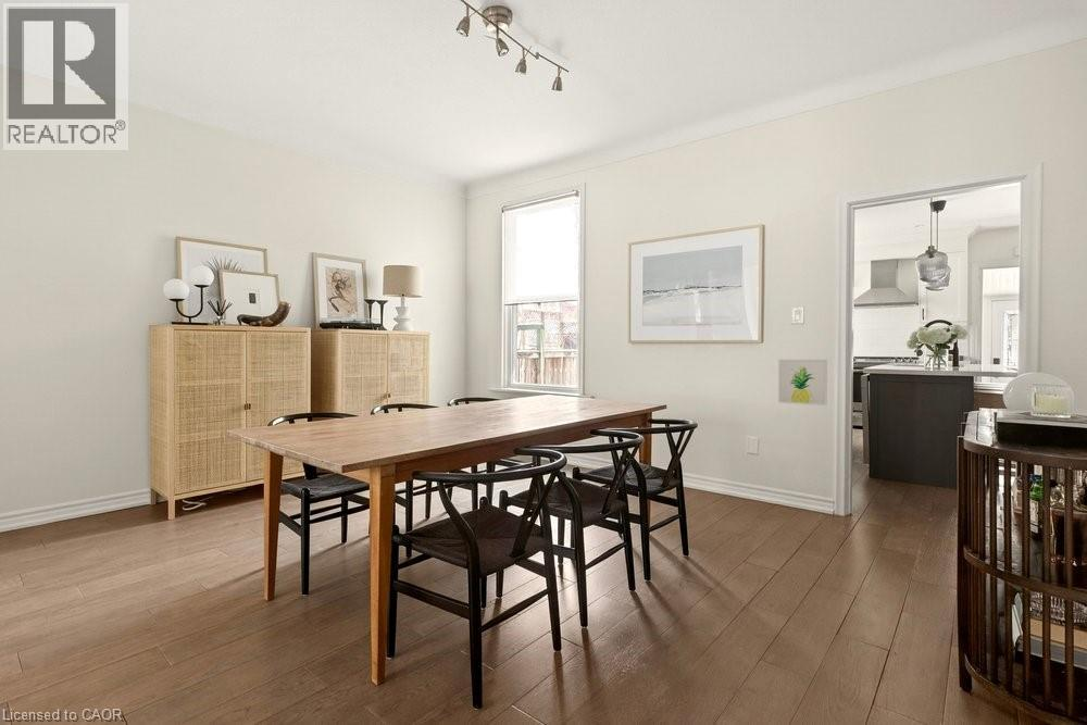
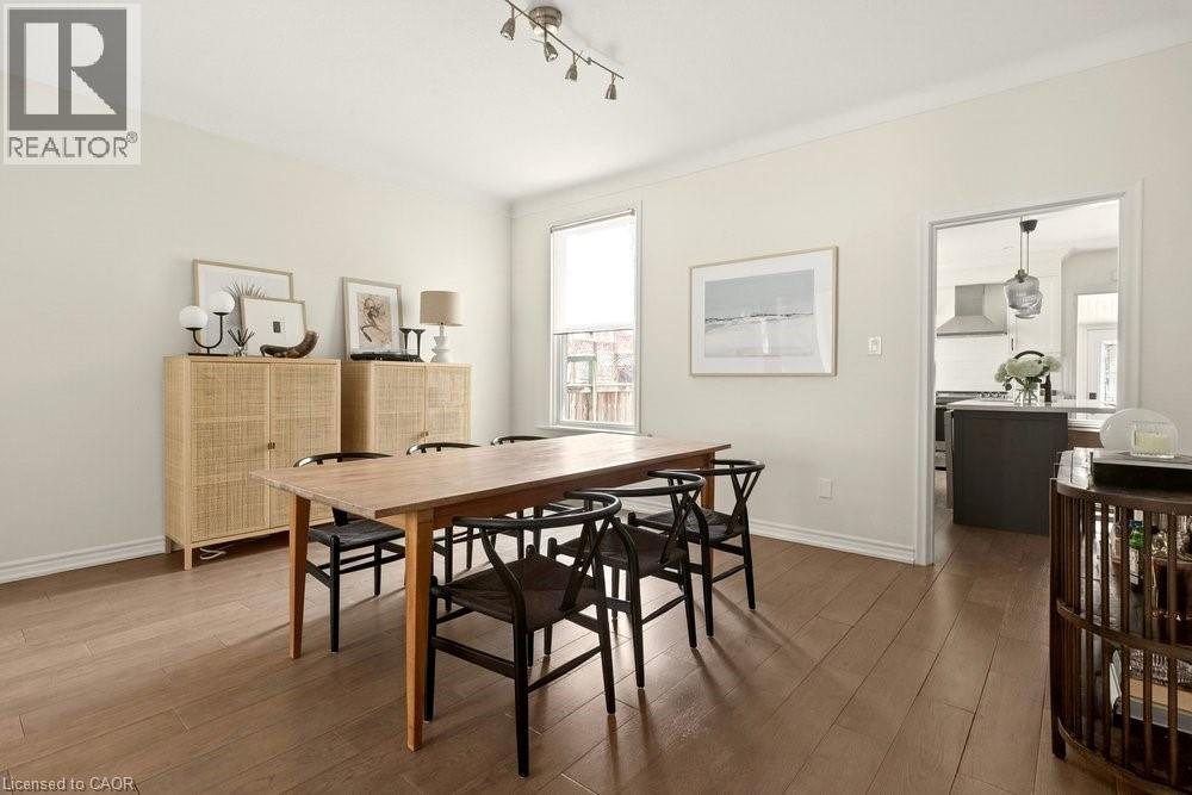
- wall art [777,359,828,407]
